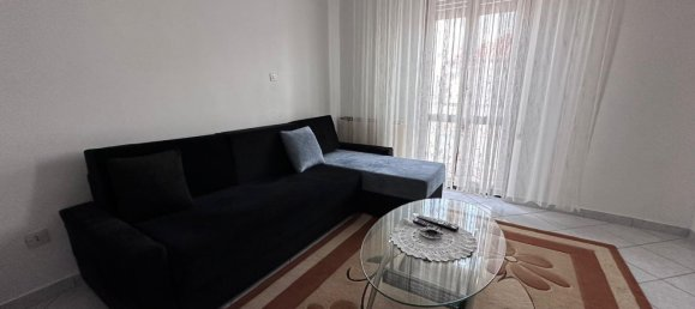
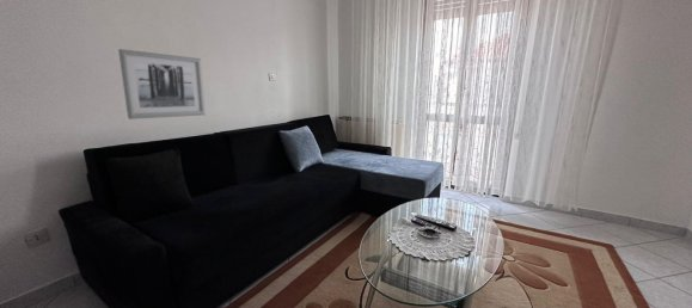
+ wall art [117,48,207,121]
